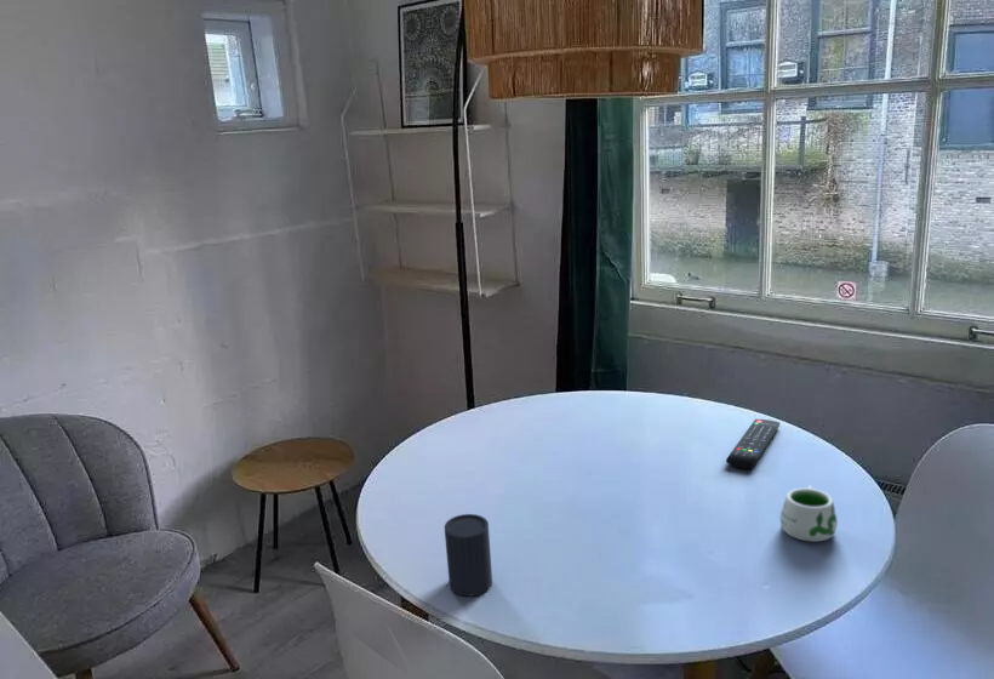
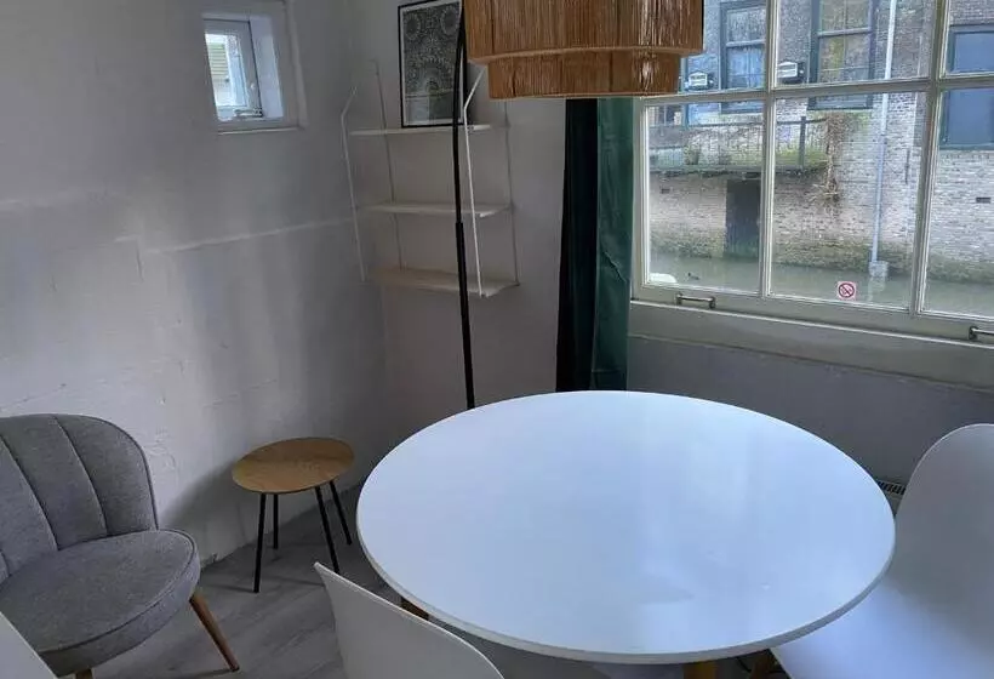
- remote control [725,418,781,469]
- cup [444,513,493,598]
- mug [779,485,839,543]
